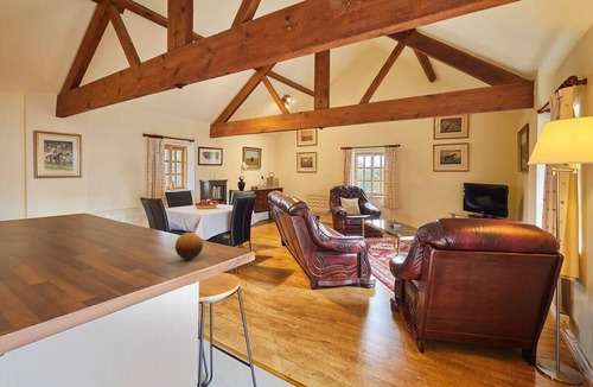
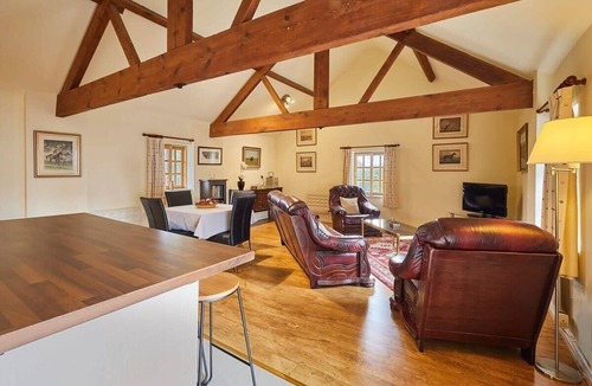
- fruit [174,231,204,260]
